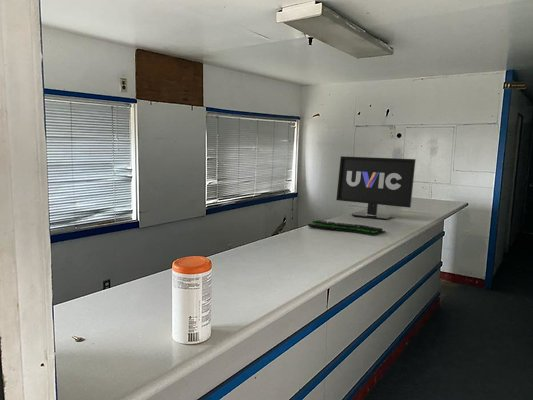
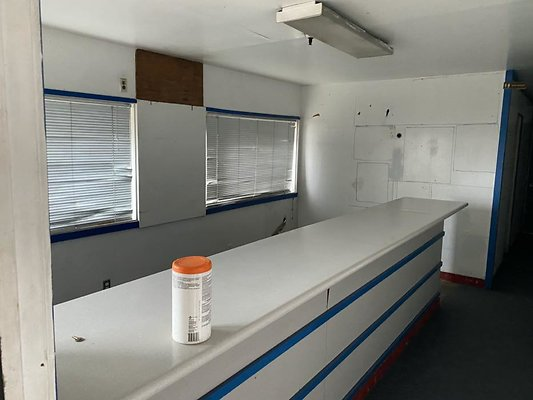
- monitor [335,155,417,221]
- keyboard [307,219,387,237]
